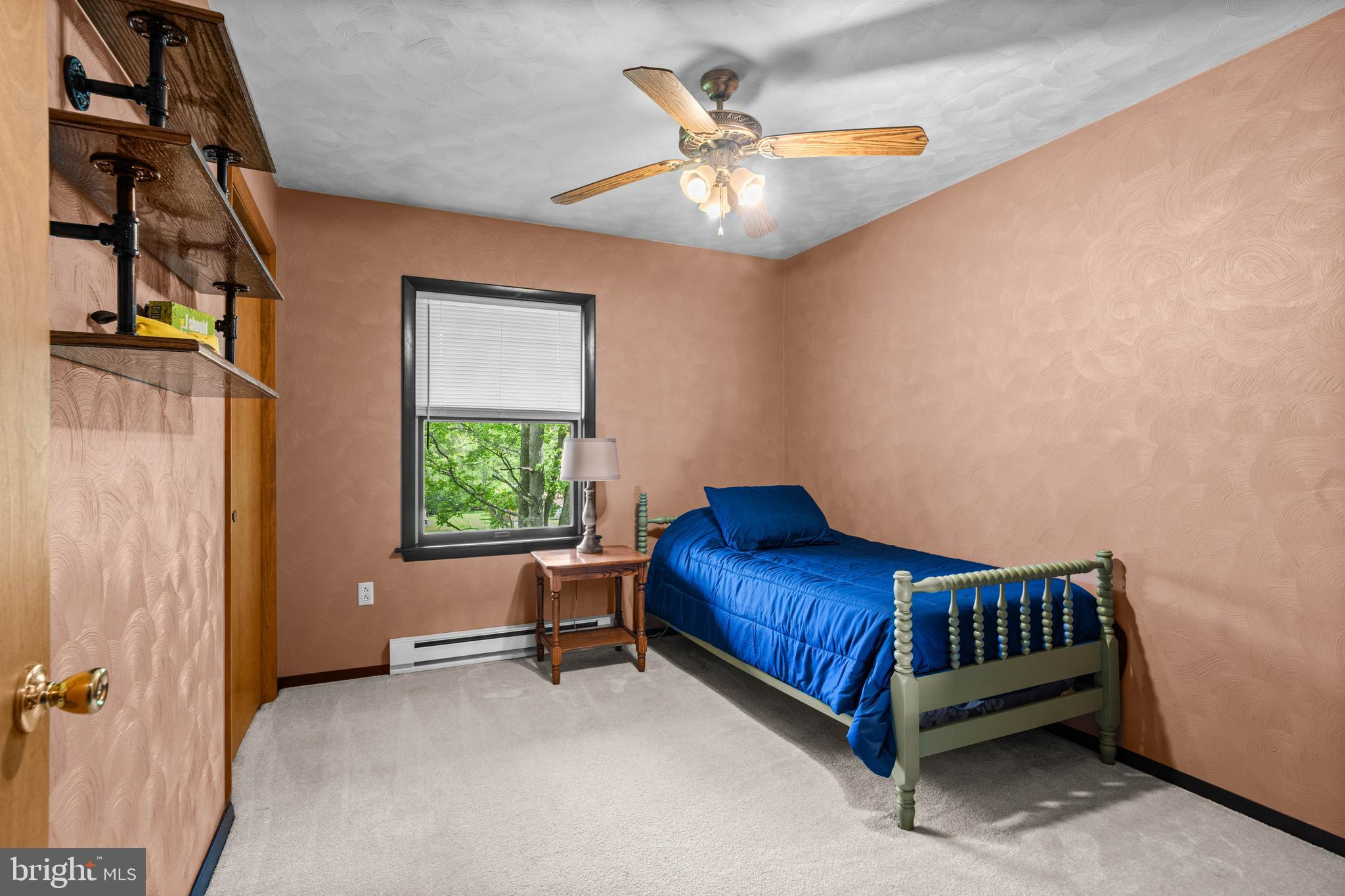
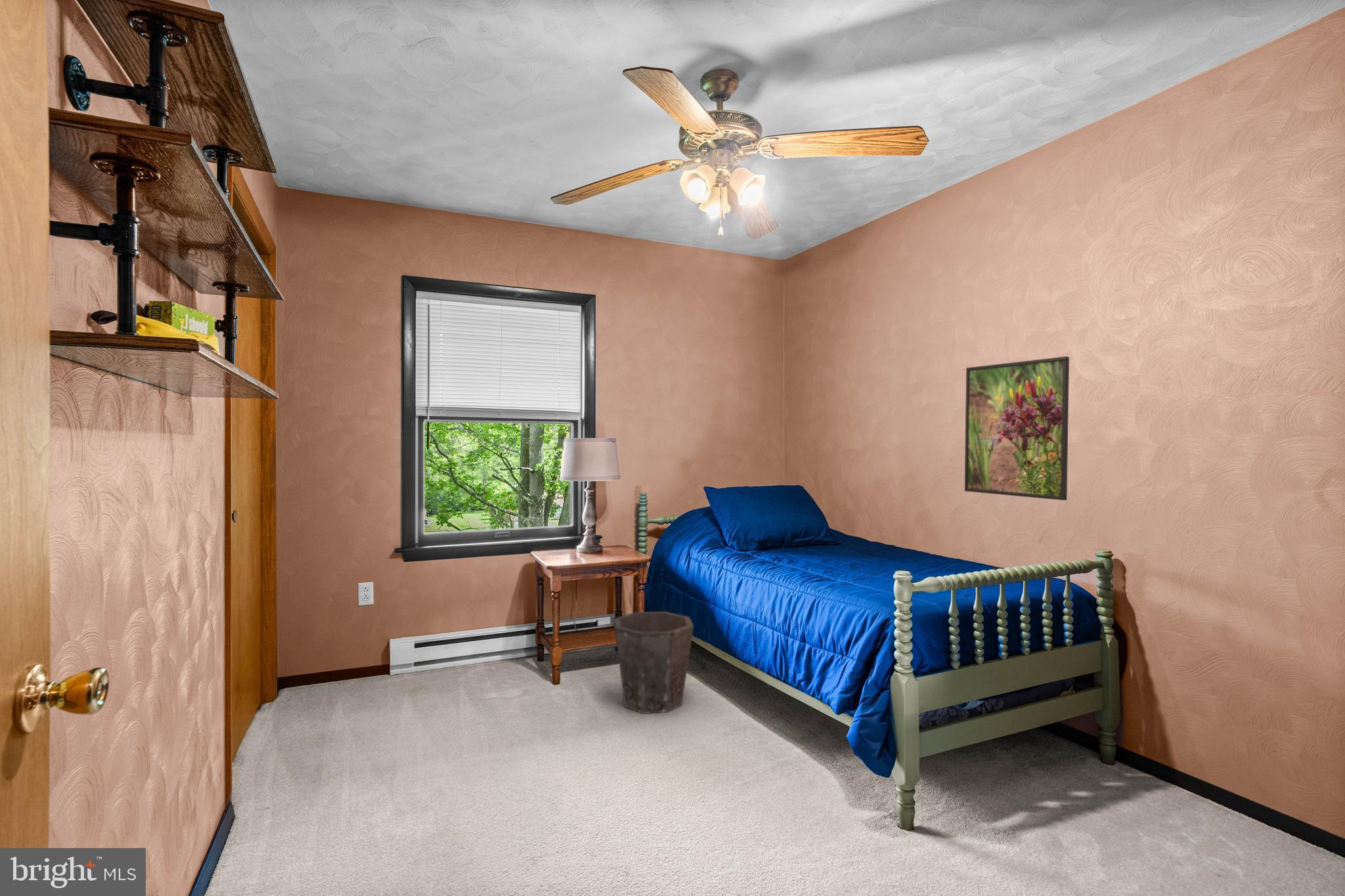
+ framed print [964,356,1070,501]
+ waste bin [613,611,694,714]
